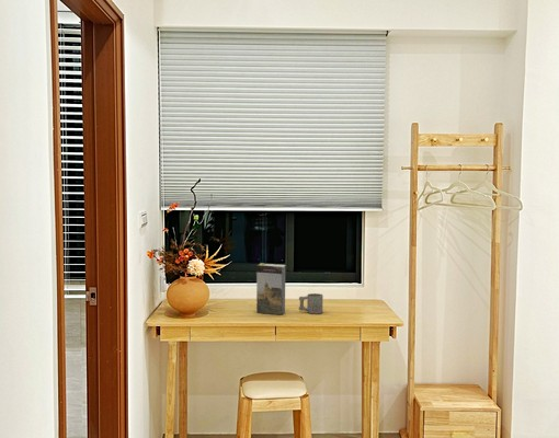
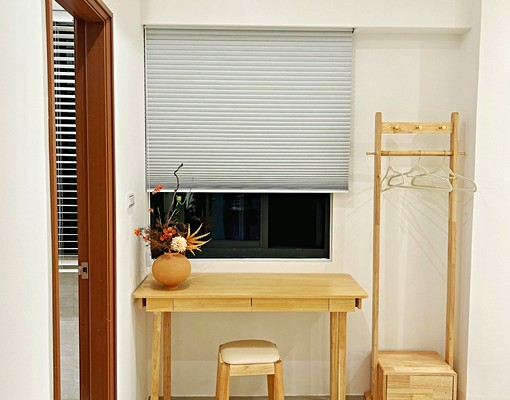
- mug [298,292,324,315]
- book [255,262,287,315]
